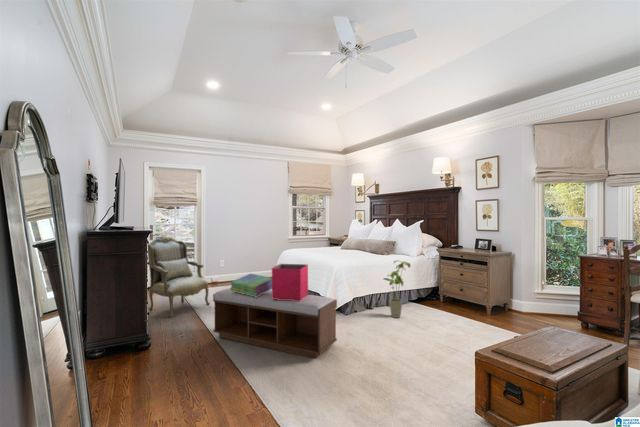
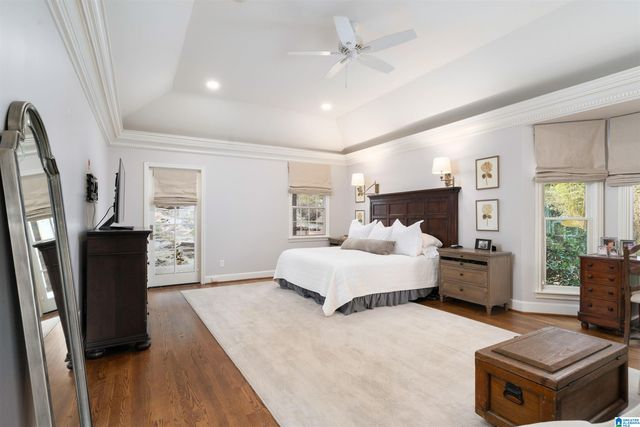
- bench [212,287,338,359]
- storage bin [271,263,309,301]
- stack of books [229,273,272,297]
- armchair [147,235,210,318]
- house plant [382,260,412,319]
